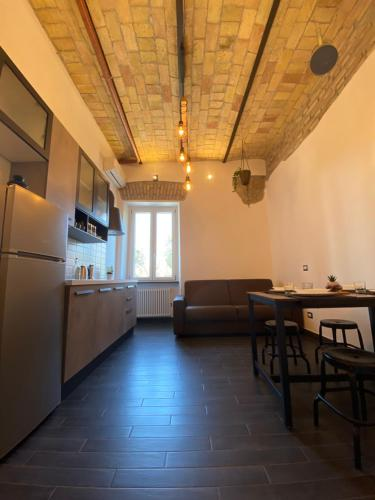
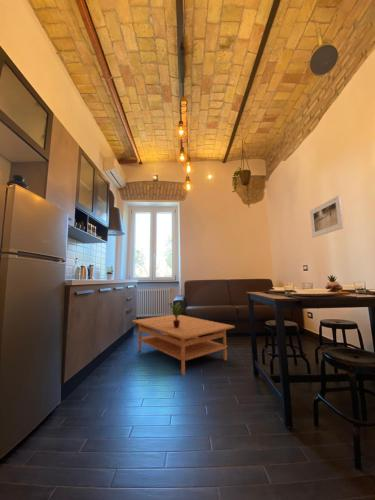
+ potted plant [167,301,187,328]
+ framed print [309,194,345,239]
+ coffee table [131,314,236,376]
